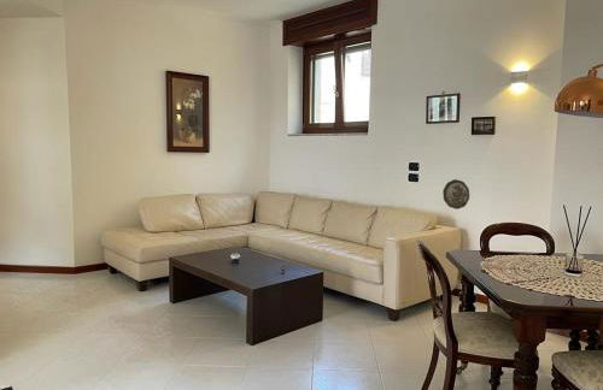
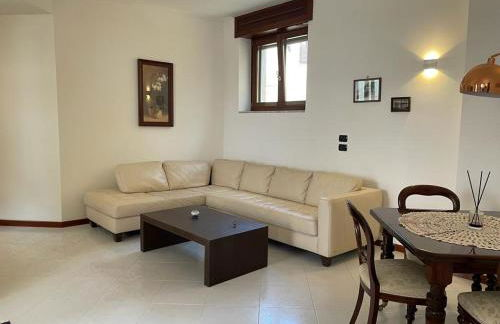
- decorative plate [441,178,470,211]
